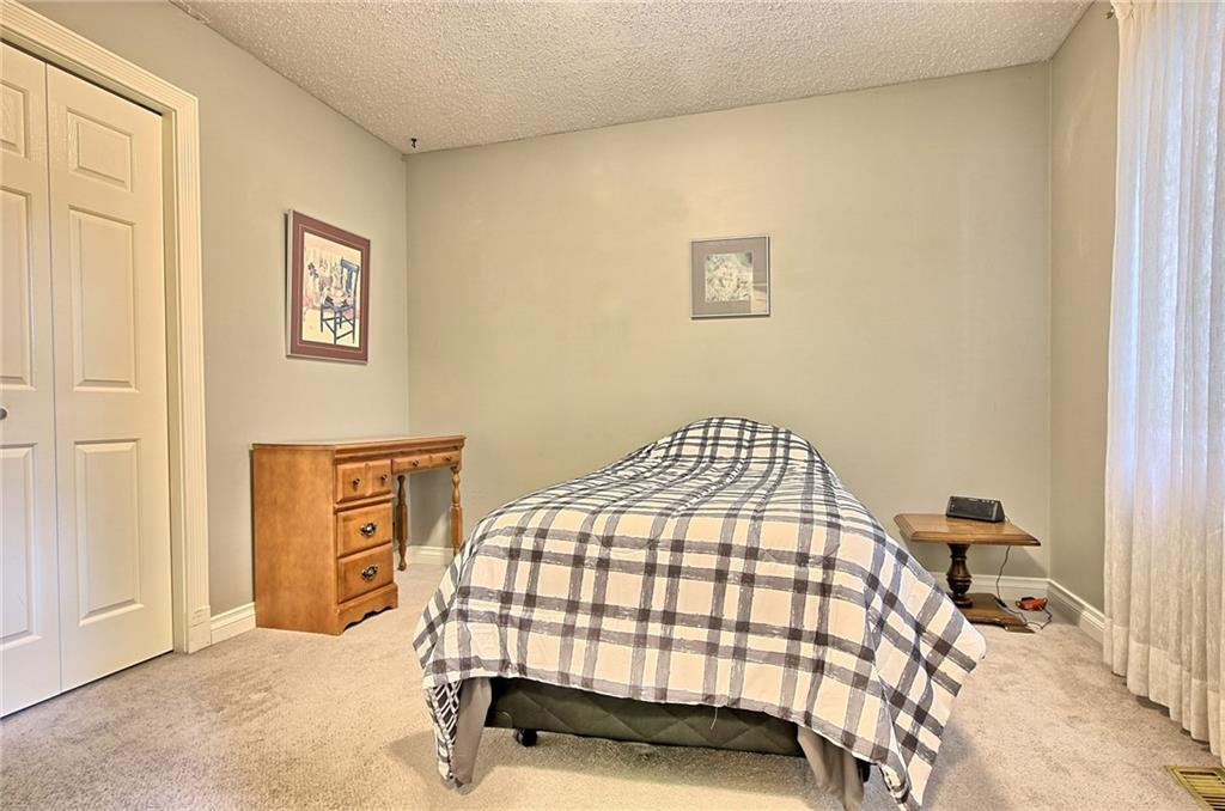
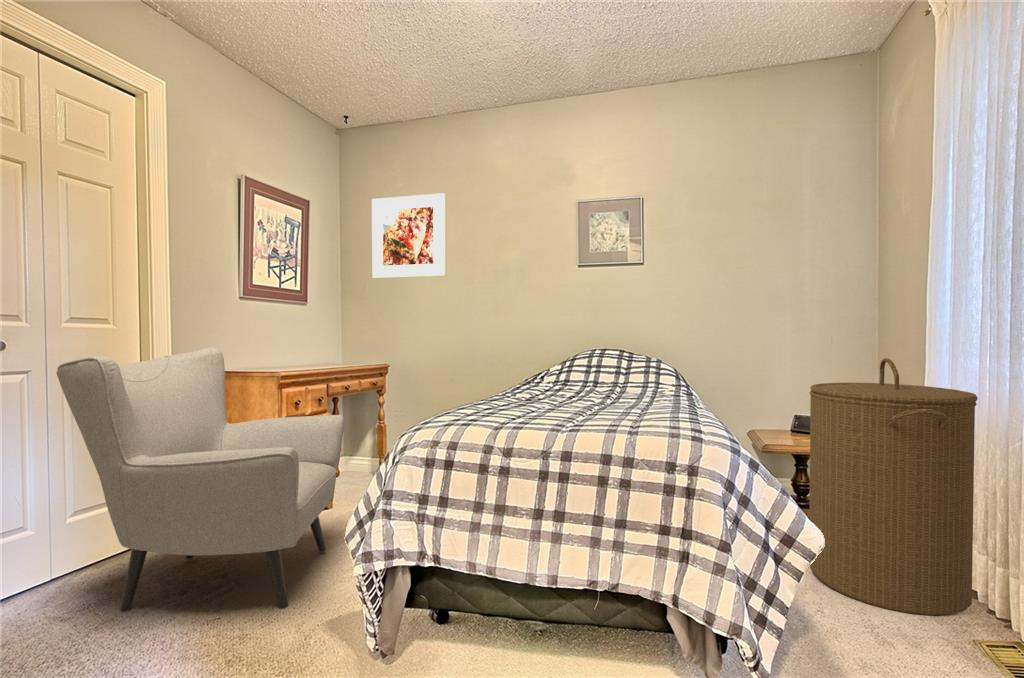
+ laundry hamper [808,357,979,616]
+ chair [56,346,346,612]
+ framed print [371,192,447,279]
